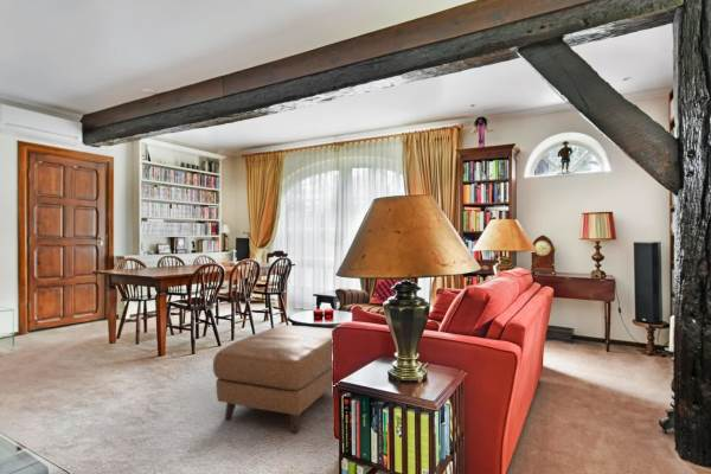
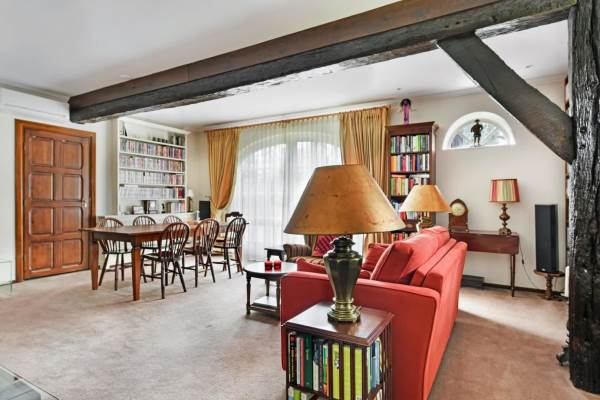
- ottoman [212,325,334,434]
